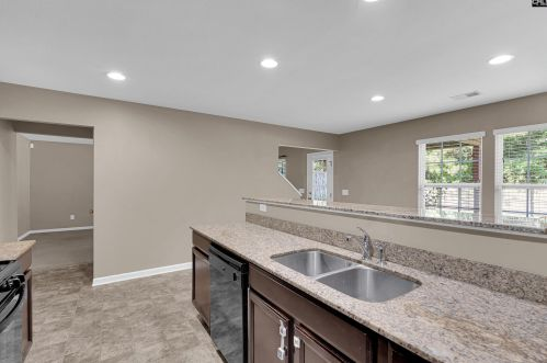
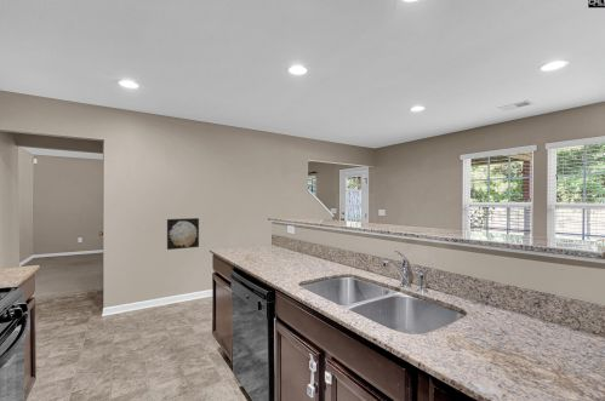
+ wall art [166,217,200,251]
